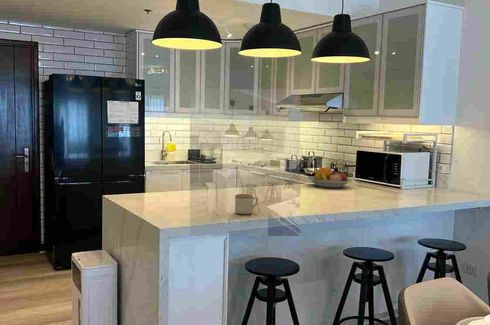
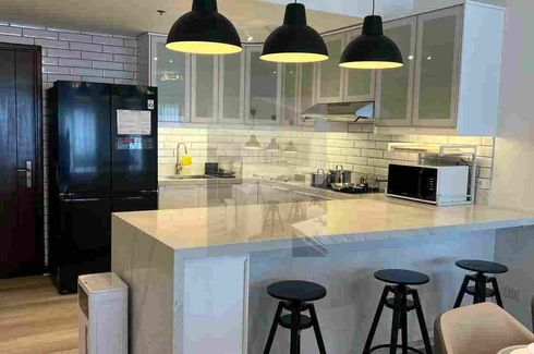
- fruit bowl [307,167,353,189]
- mug [234,193,259,215]
